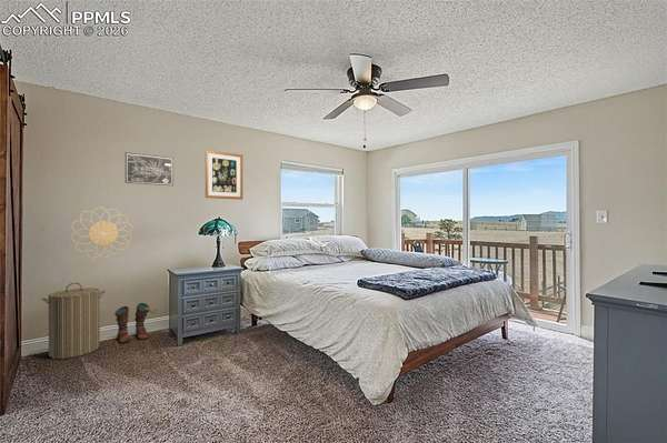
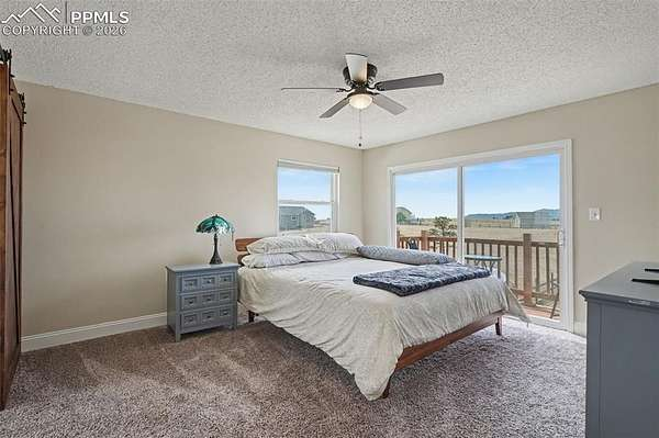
- boots [113,302,159,344]
- laundry hamper [41,282,107,360]
- decorative wall piece [69,205,135,260]
- wall art [205,149,243,201]
- wall art [125,151,175,187]
